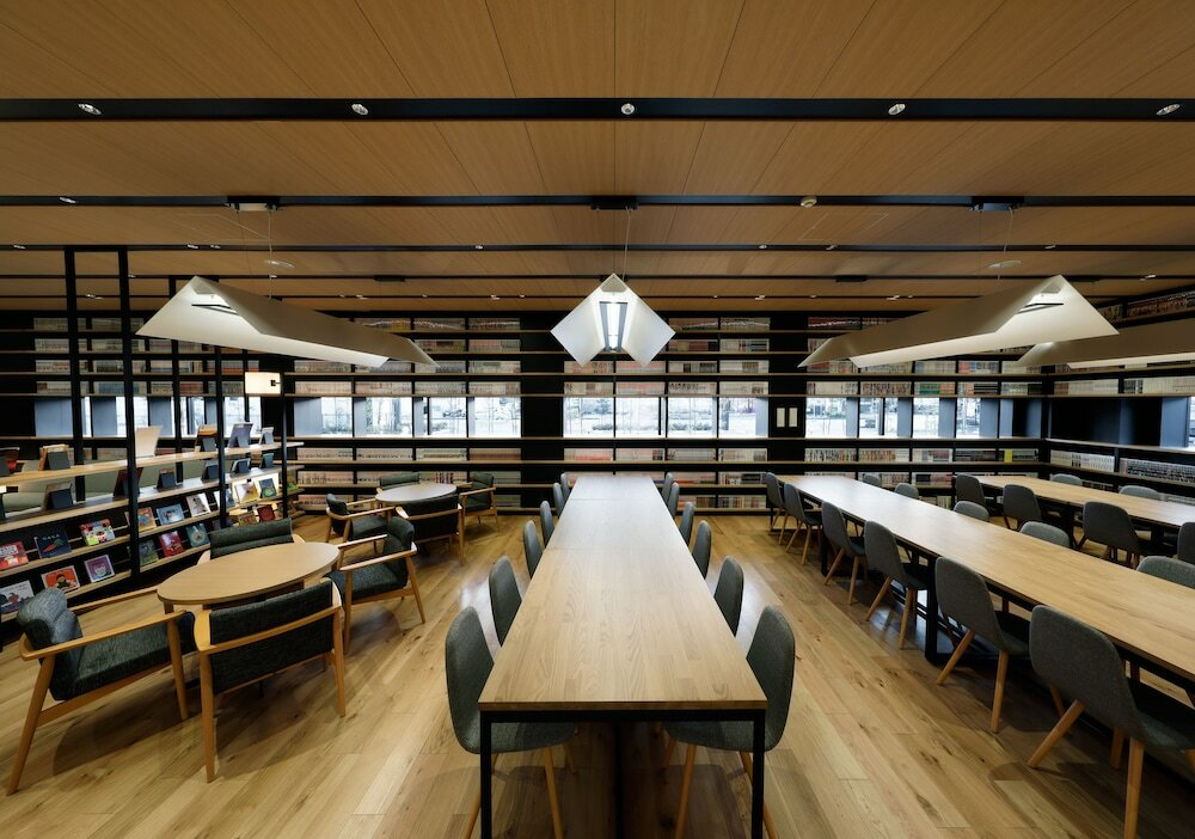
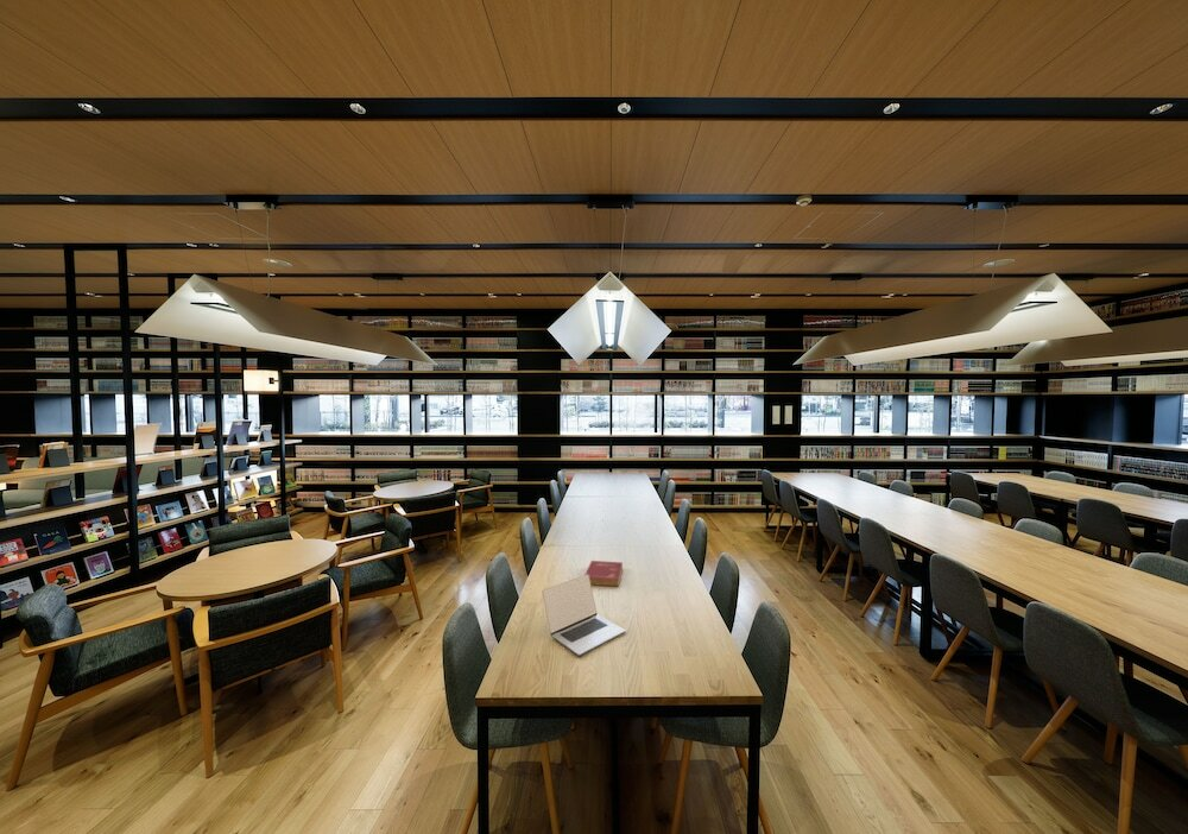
+ book [584,560,624,587]
+ laptop [542,574,626,657]
